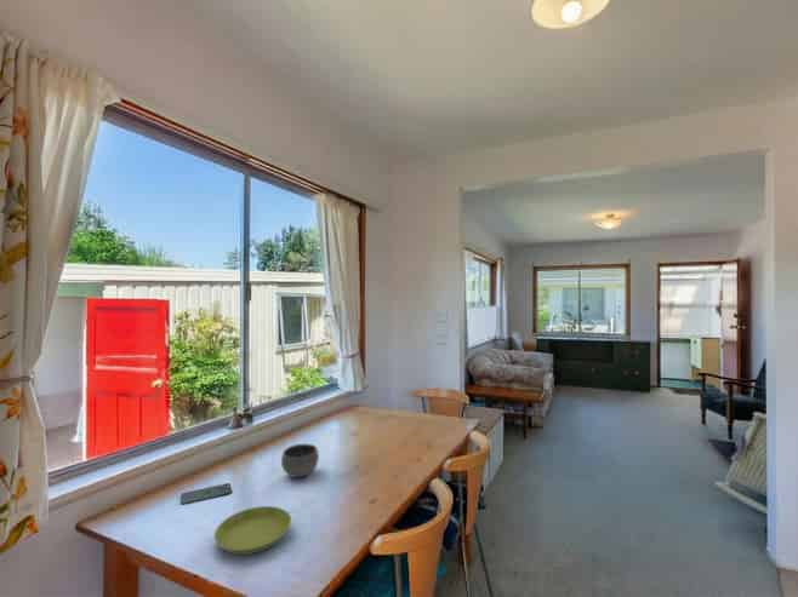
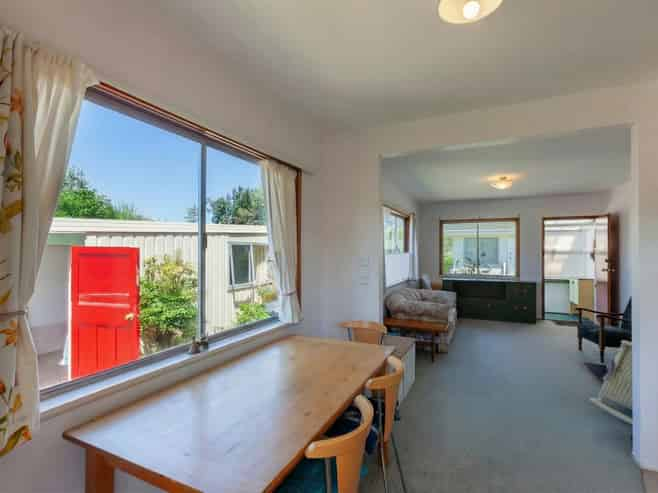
- smartphone [179,482,233,506]
- saucer [213,505,292,556]
- bowl [280,443,320,478]
